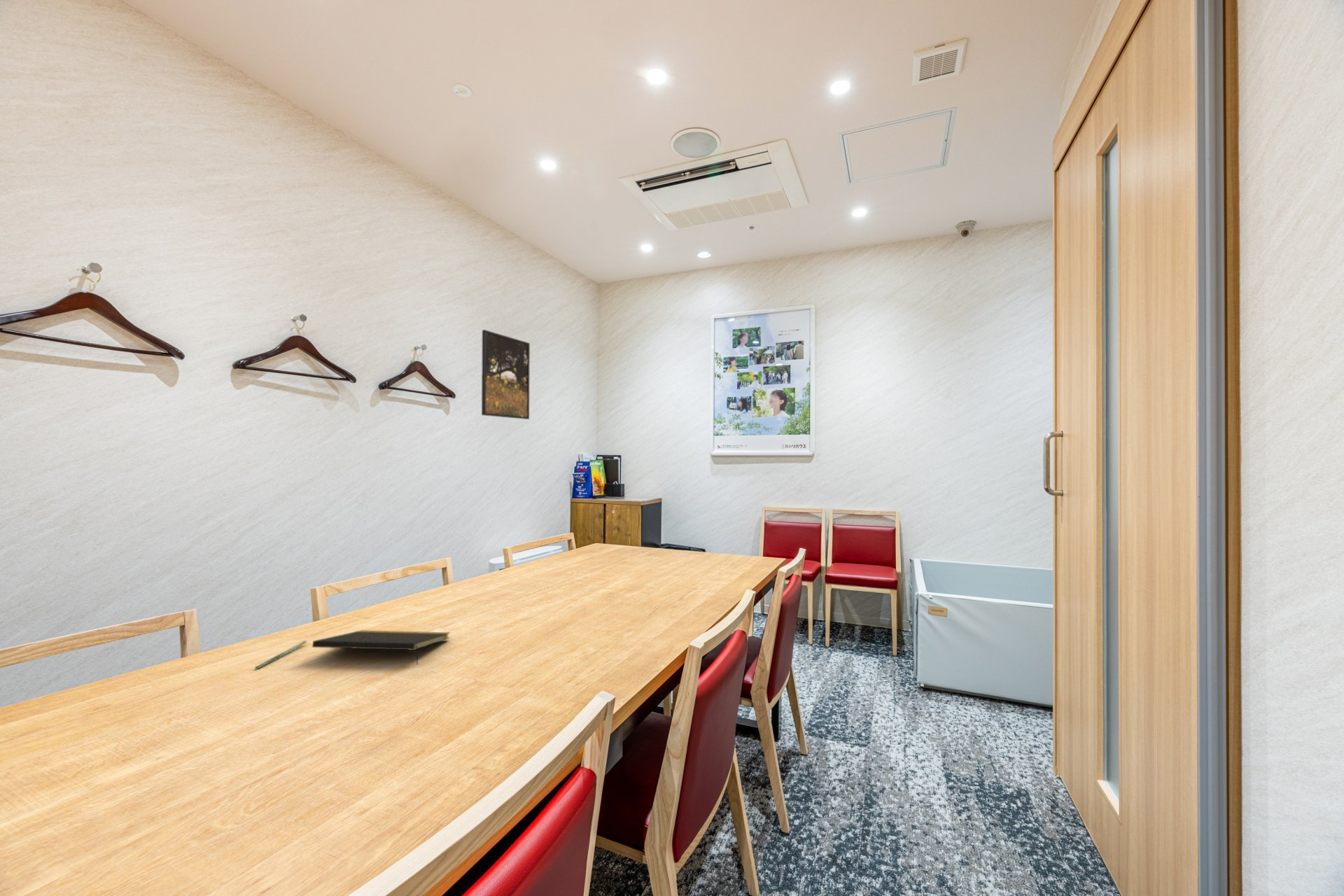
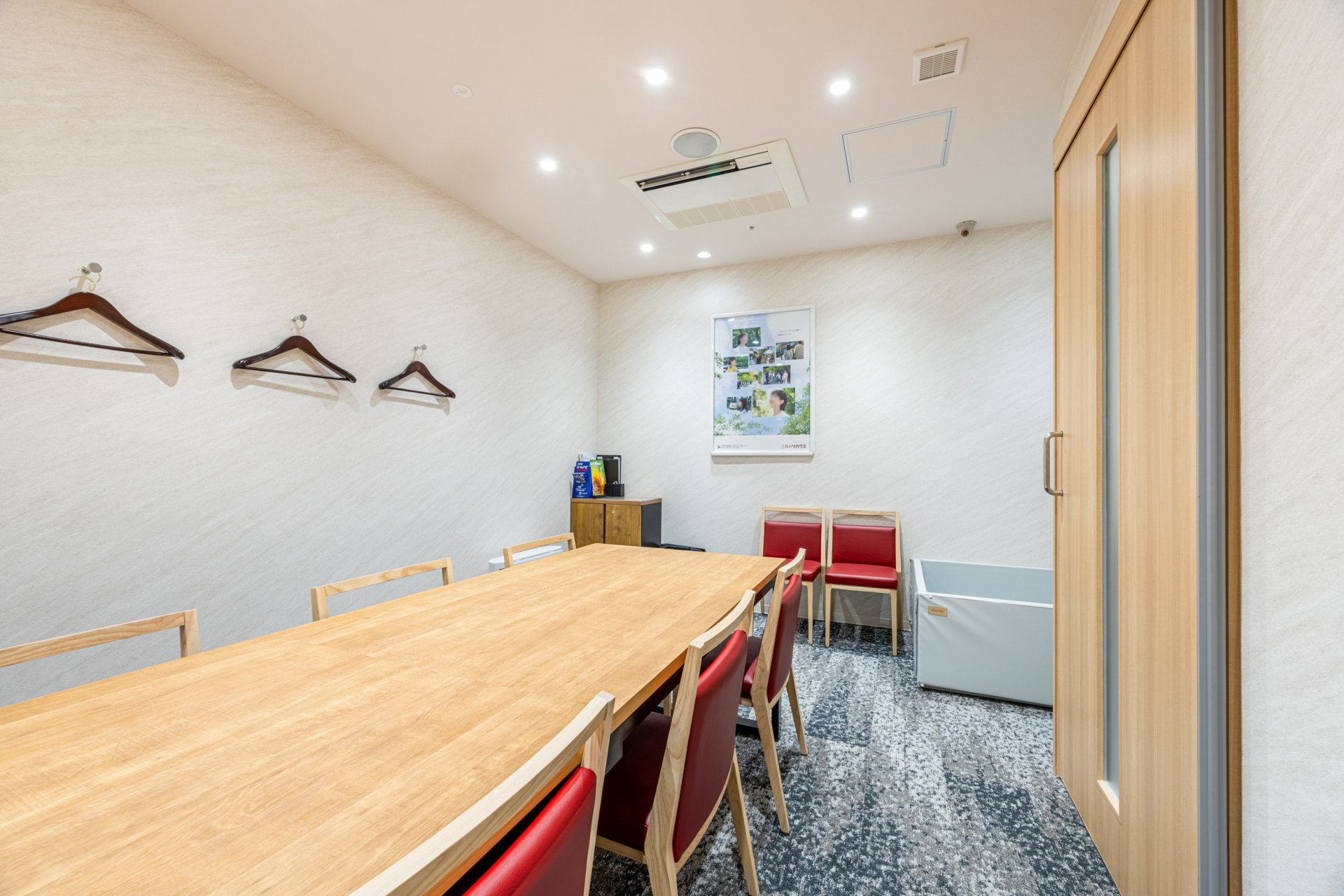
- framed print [481,329,531,420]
- pen [254,640,307,670]
- notepad [311,630,451,665]
